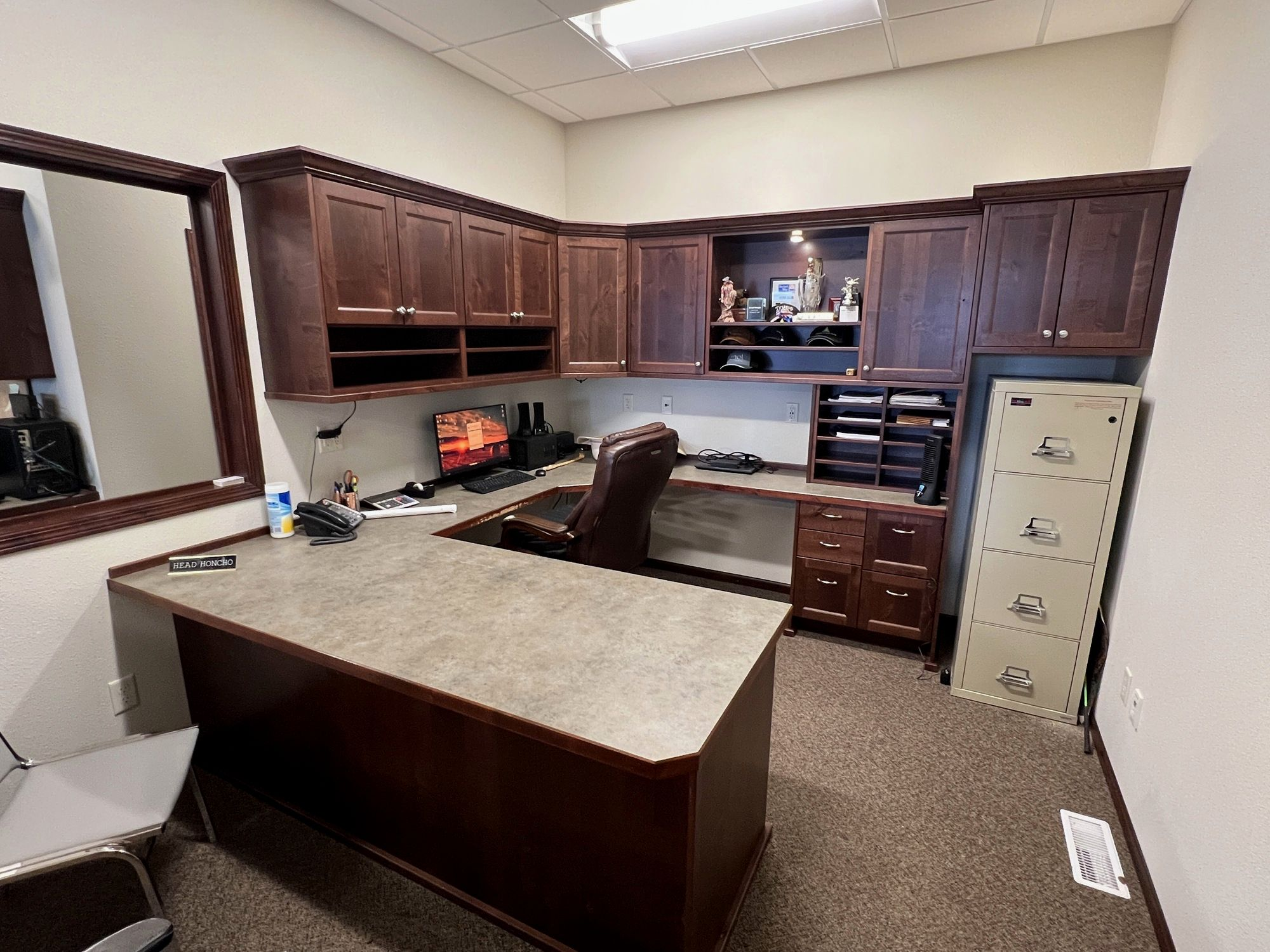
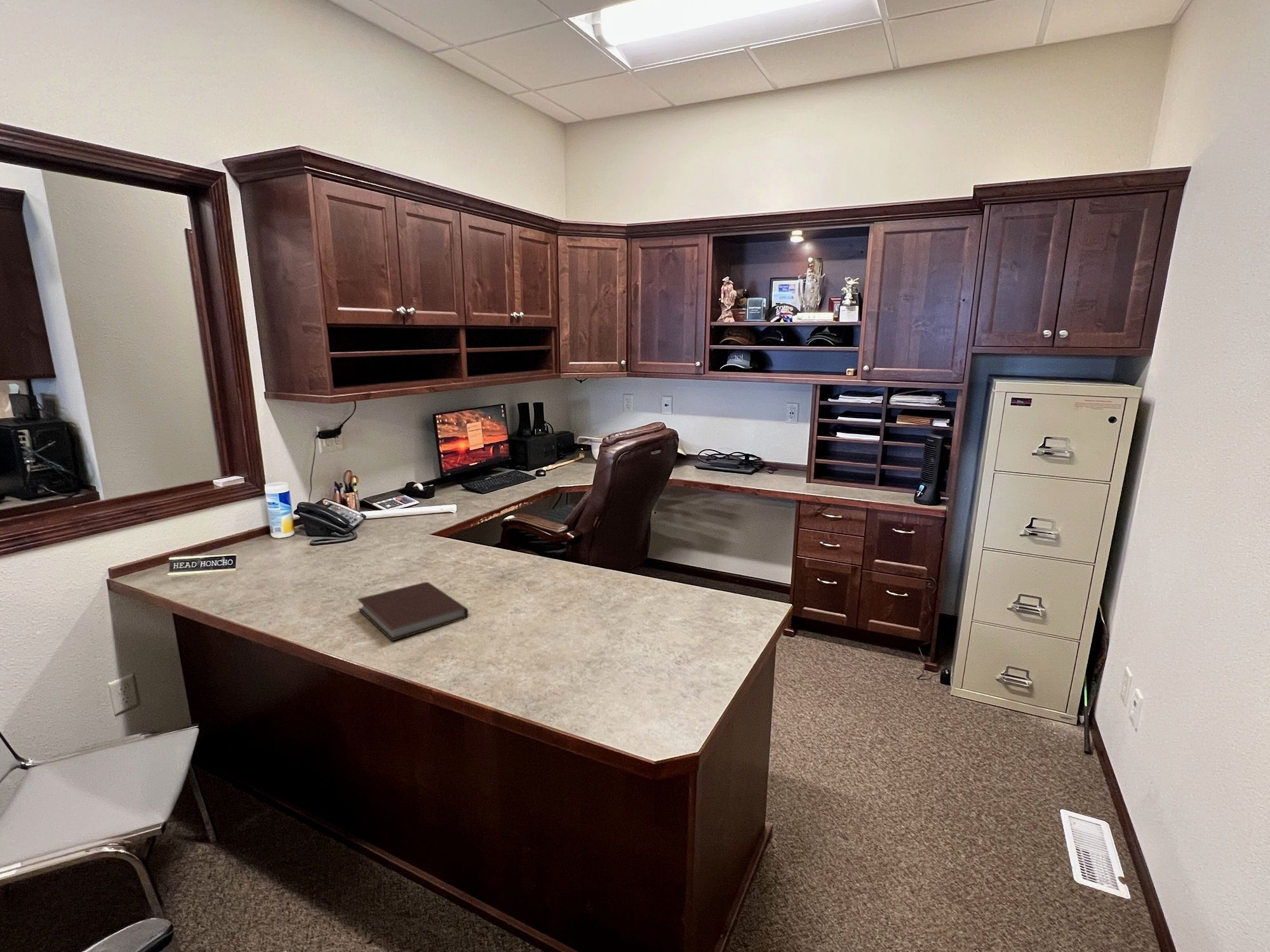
+ notebook [356,581,469,642]
